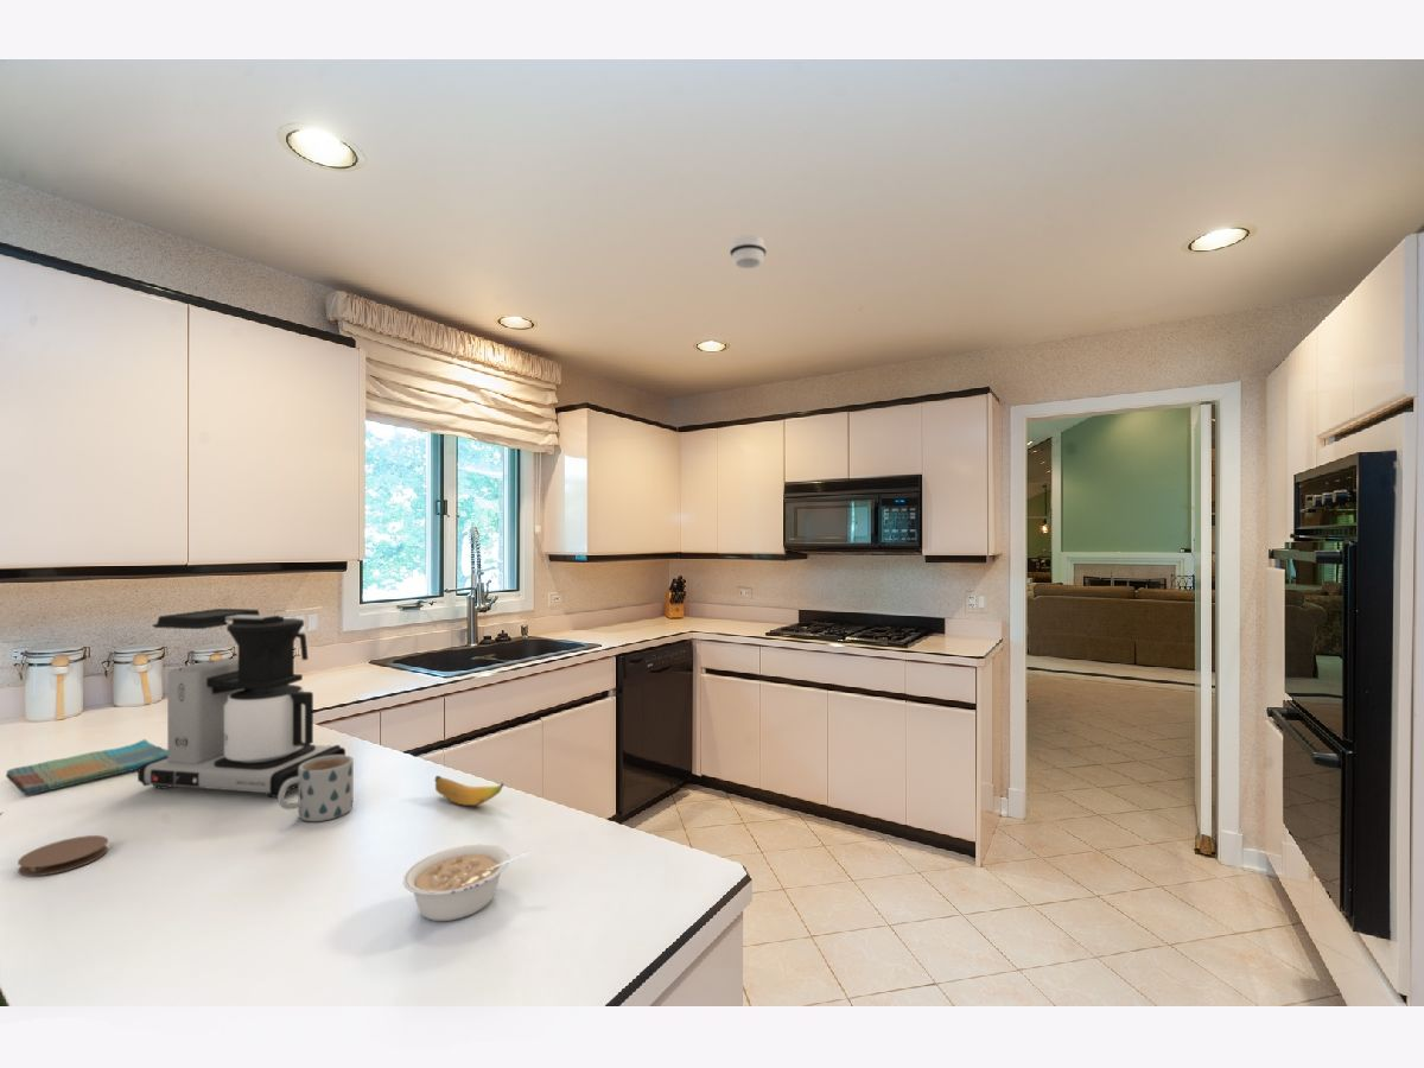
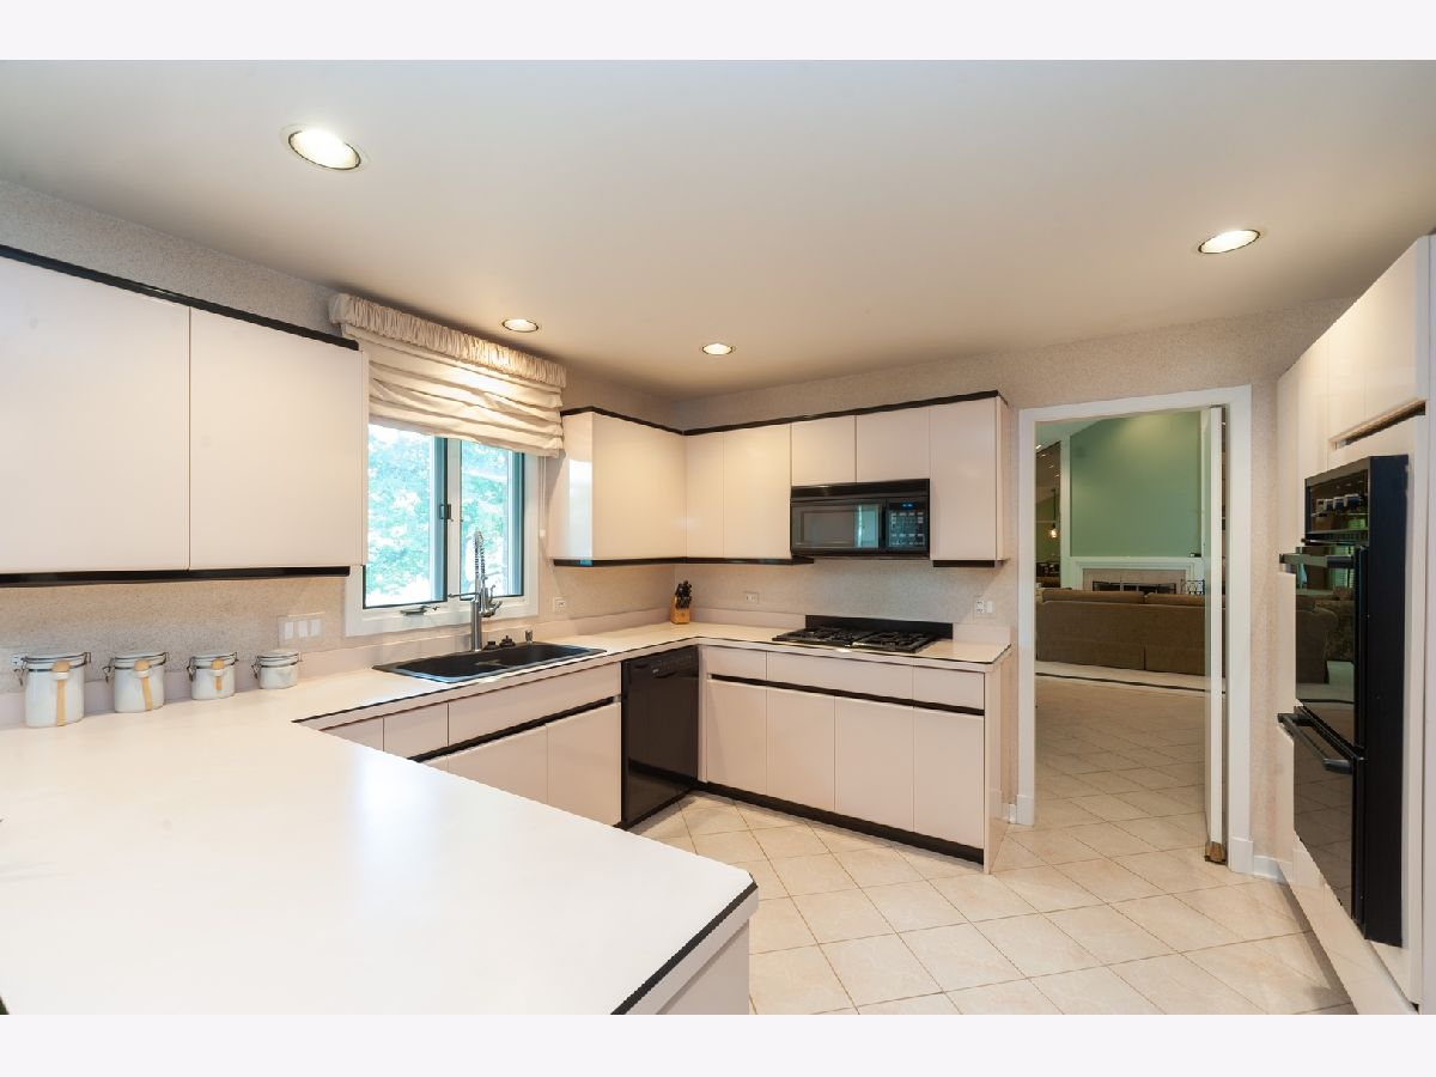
- coffee maker [136,608,347,799]
- coaster [17,834,109,877]
- banana [433,775,504,807]
- dish towel [5,738,167,797]
- legume [402,843,532,922]
- mug [276,755,355,822]
- smoke detector [729,234,768,269]
